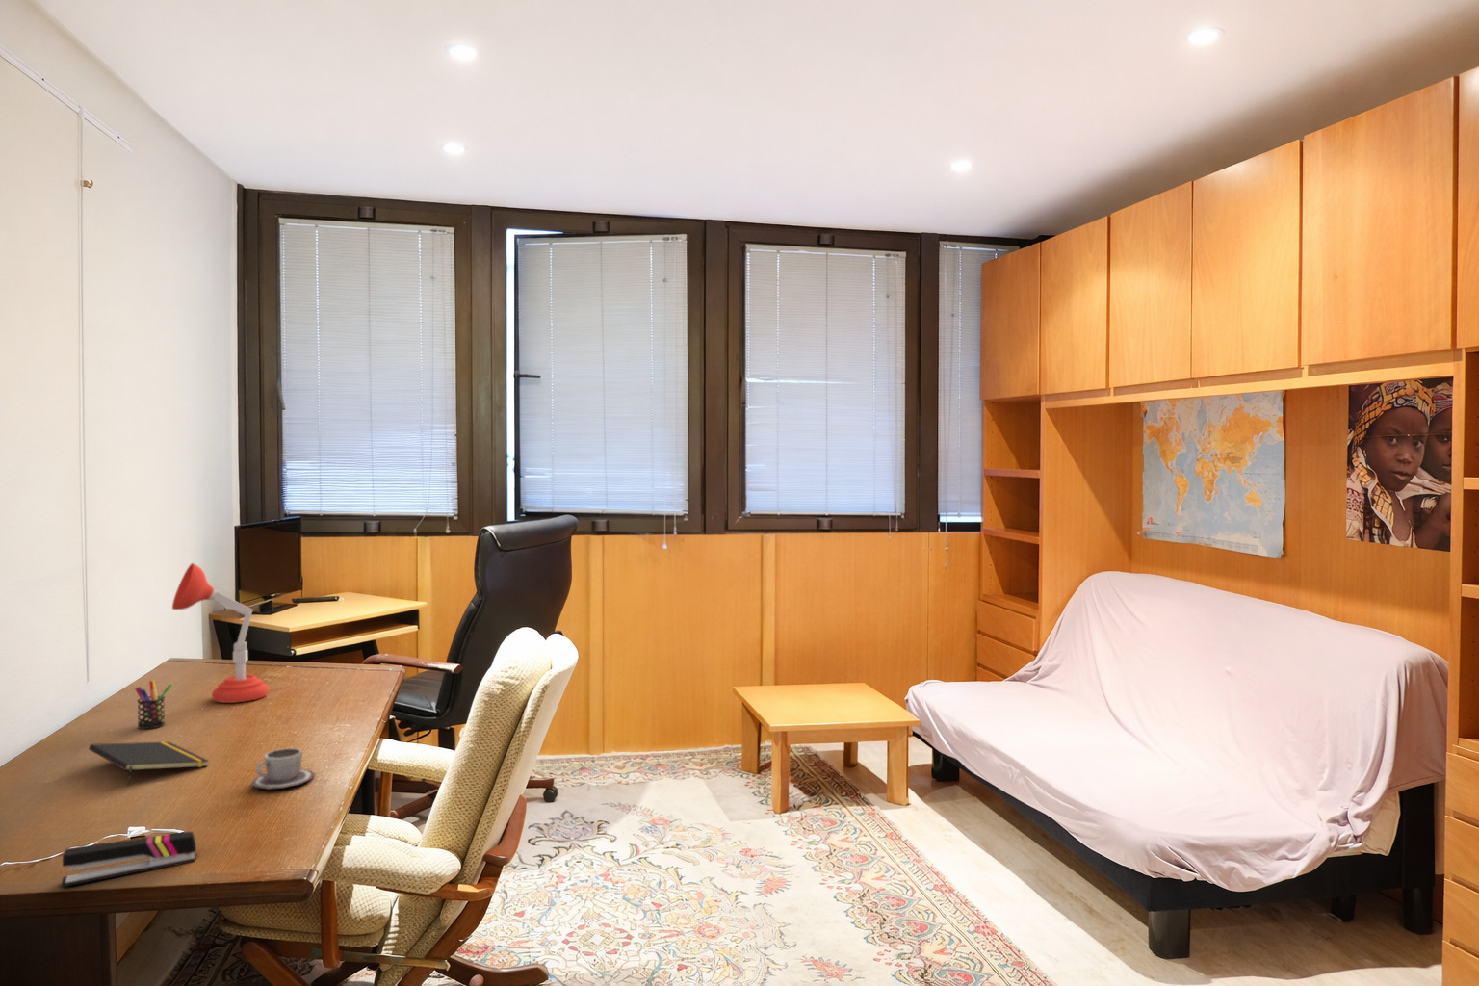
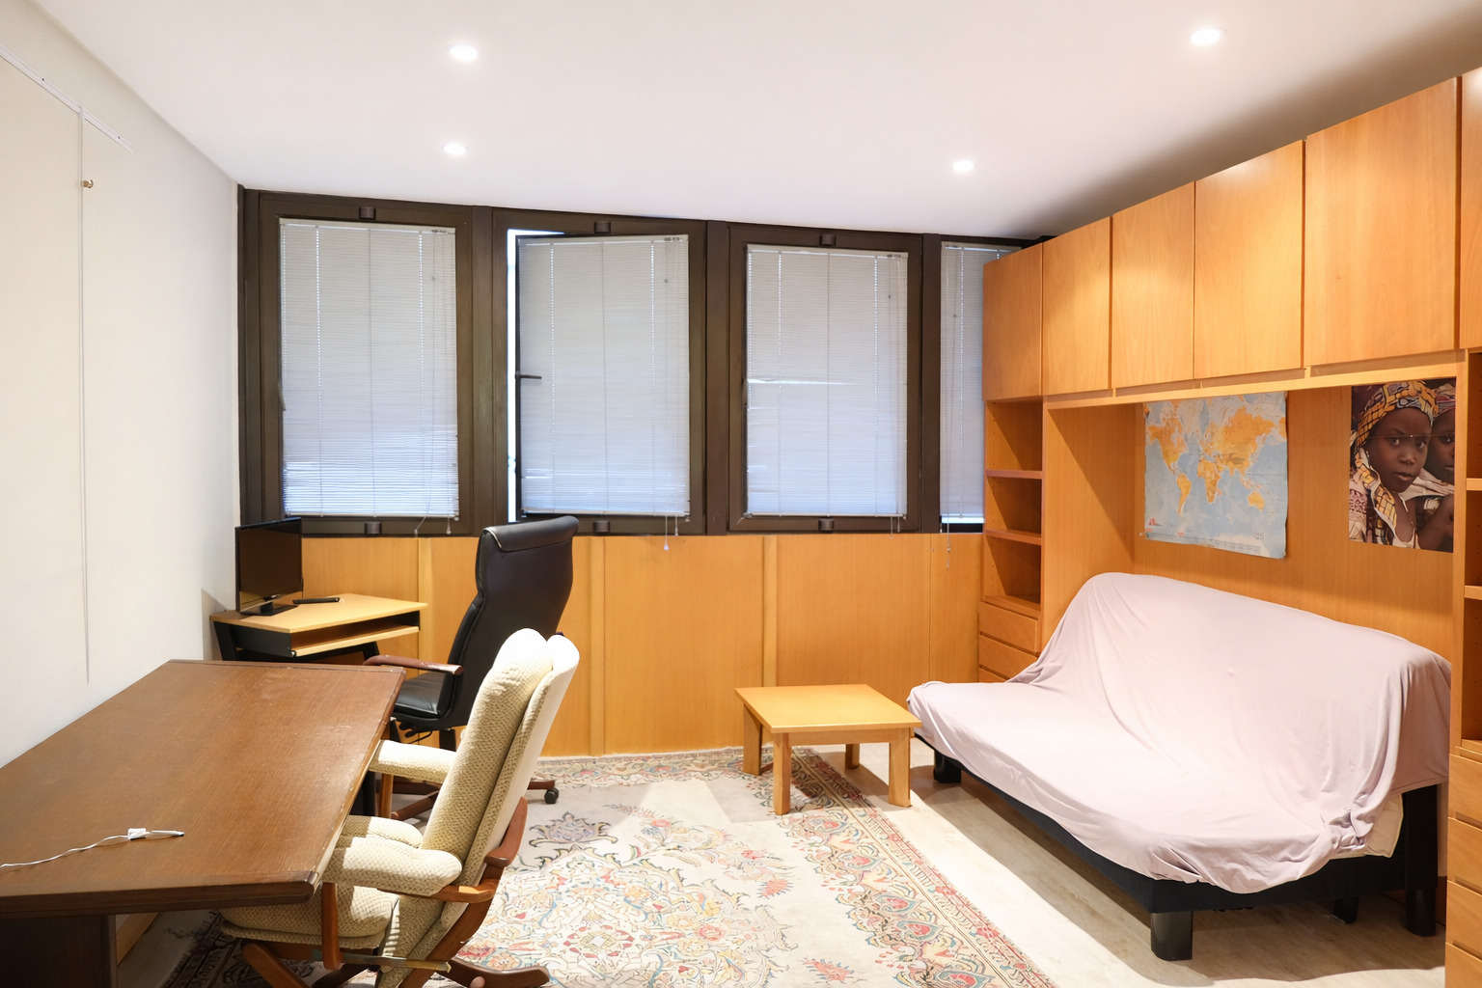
- pen holder [134,680,174,730]
- stapler [59,831,197,888]
- notepad [89,741,210,787]
- desk lamp [172,562,270,704]
- cup [251,747,316,790]
